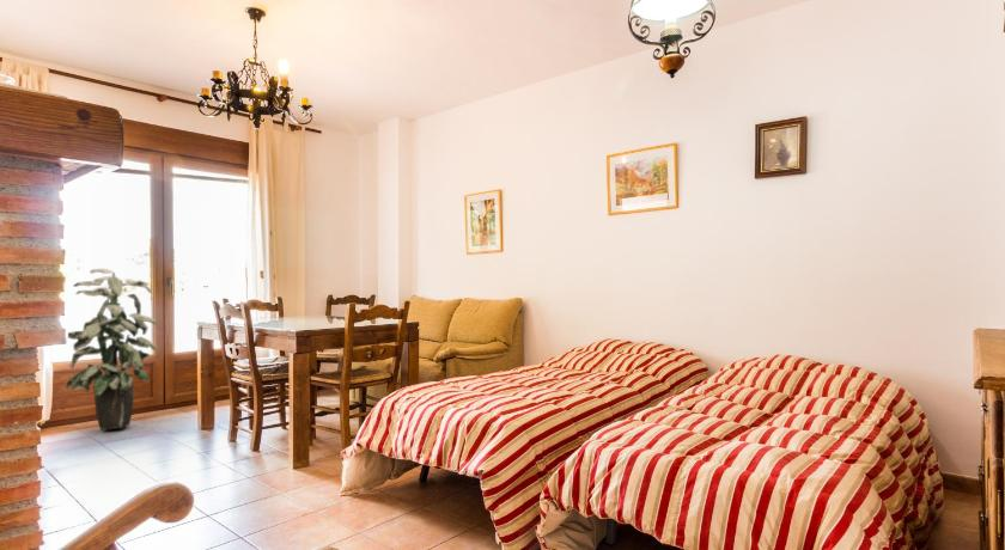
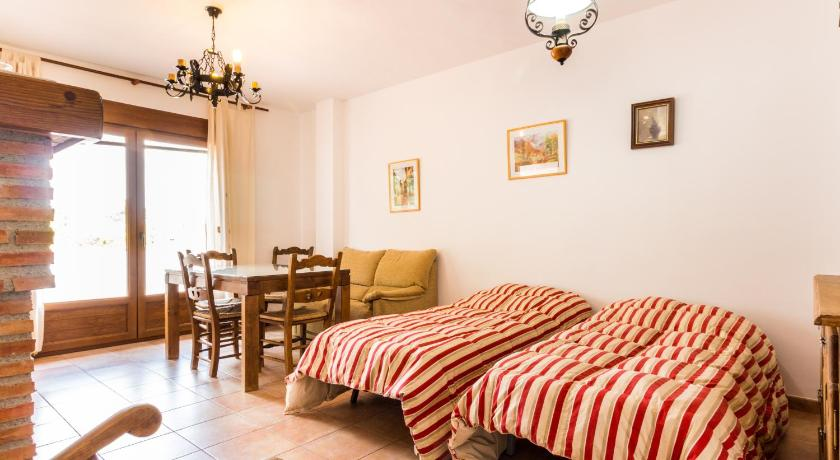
- indoor plant [65,268,158,432]
